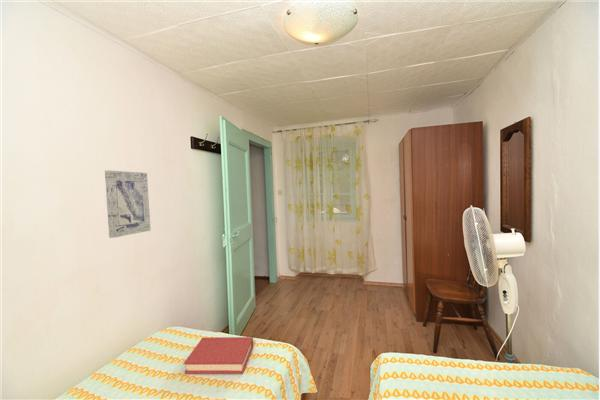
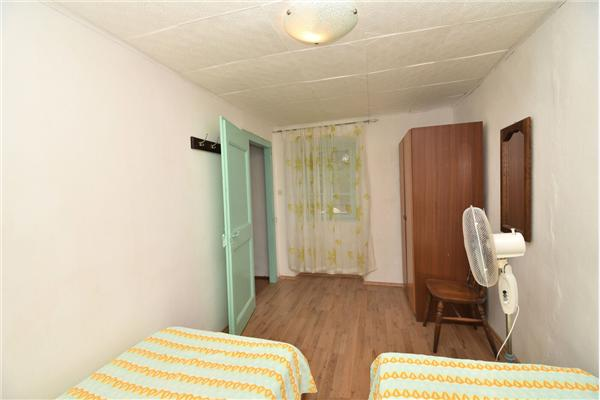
- hardback book [183,336,254,375]
- wall art [104,169,152,239]
